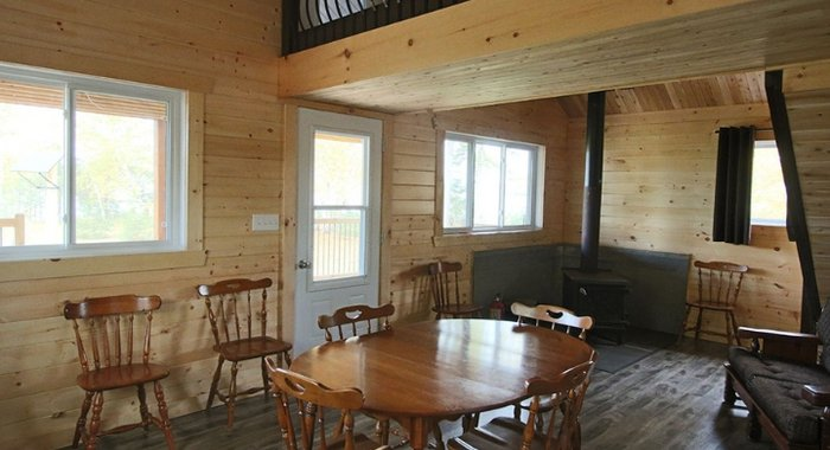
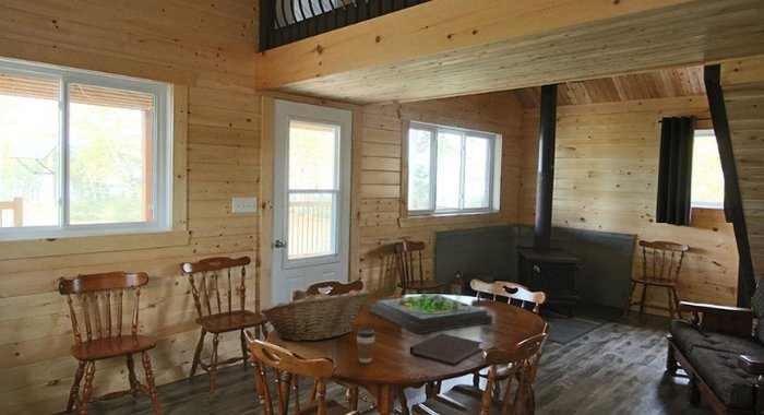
+ fruit basket [260,288,370,342]
+ notebook [408,333,484,366]
+ coffee cup [356,328,377,364]
+ board game [370,293,493,334]
